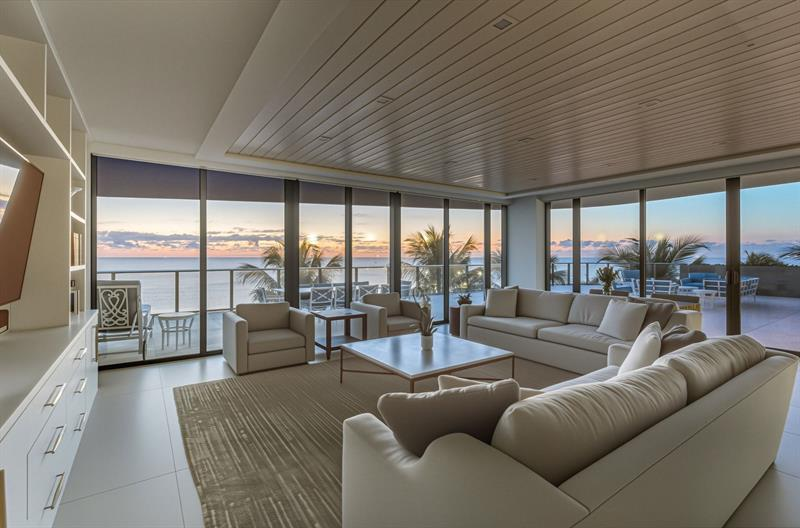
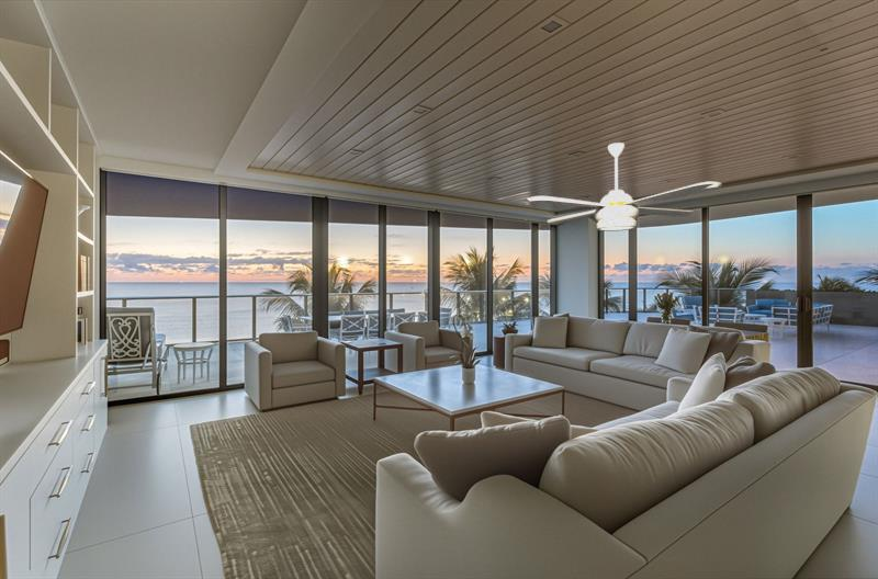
+ ceiling fan [526,141,723,232]
